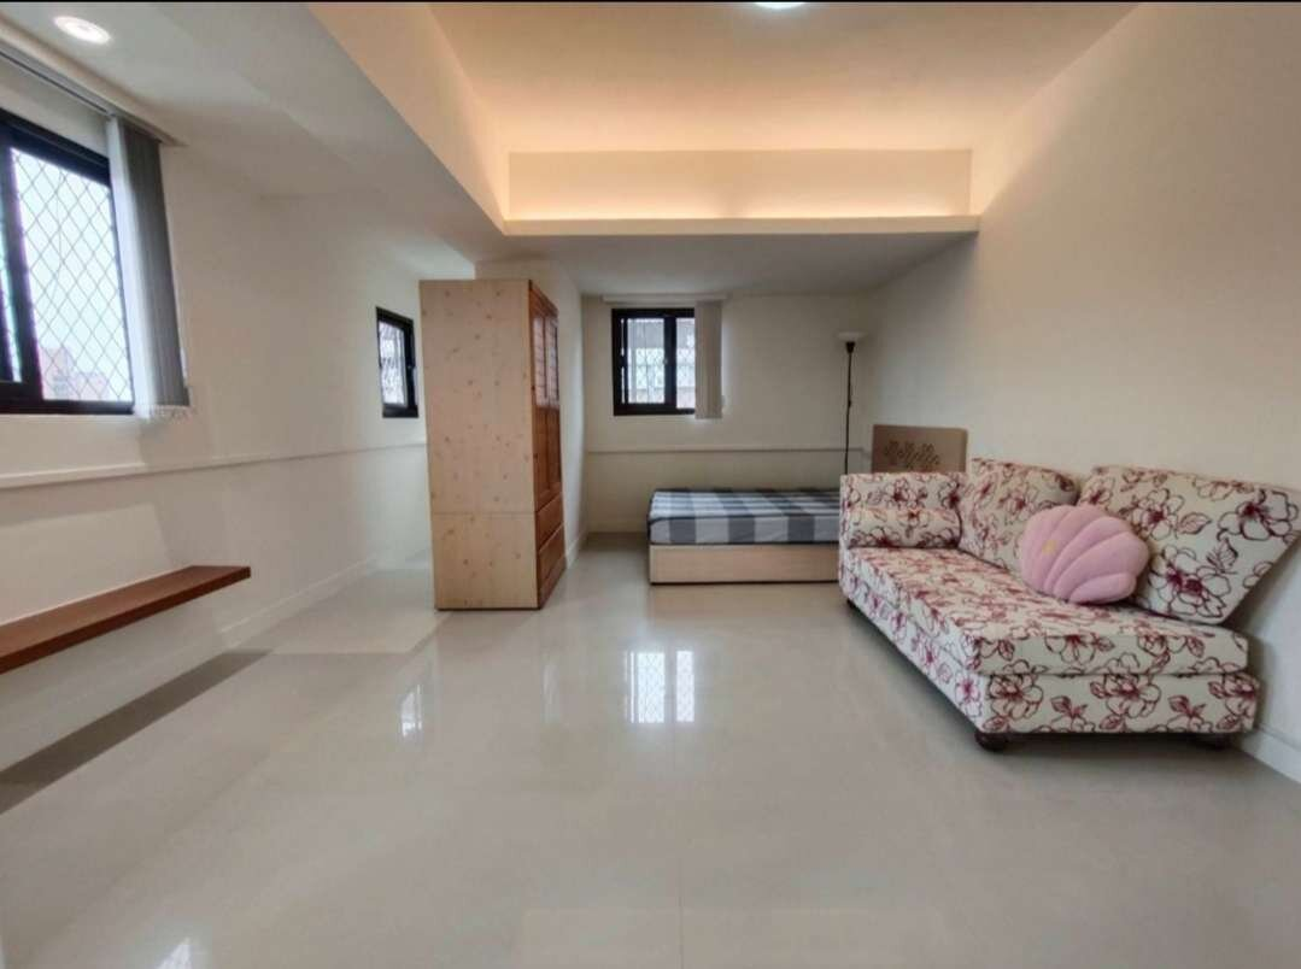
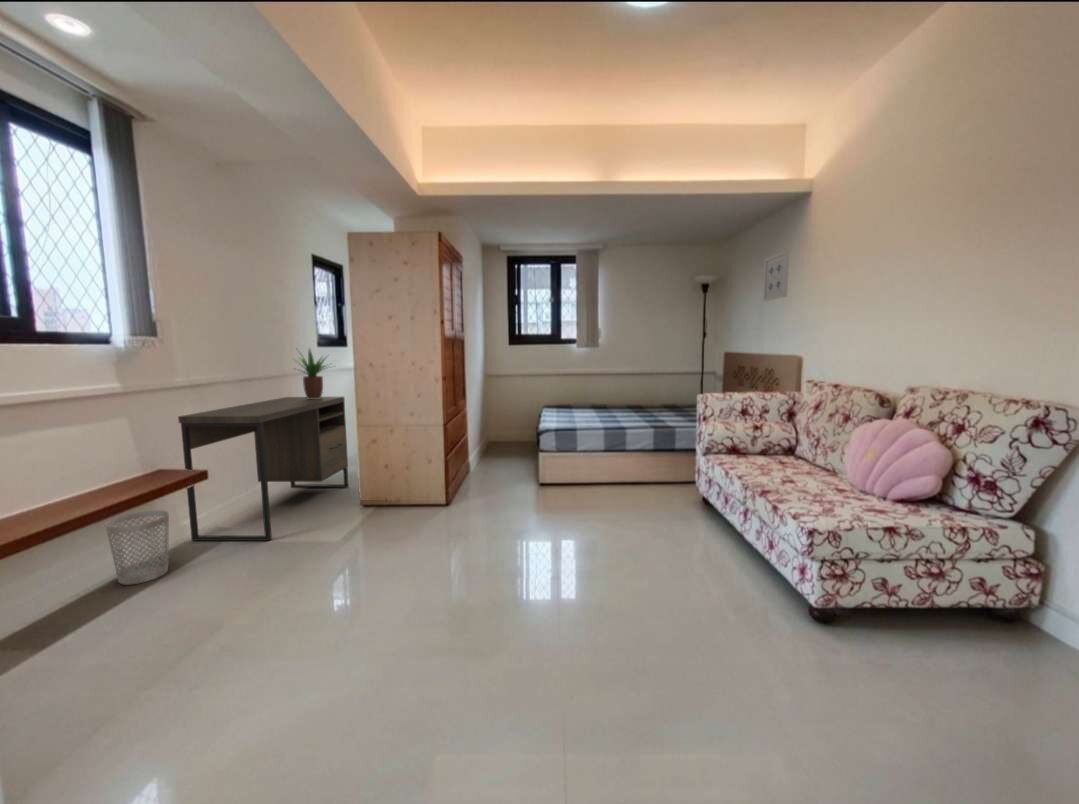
+ wastebasket [104,509,170,586]
+ potted plant [291,346,336,399]
+ wall art [762,250,790,302]
+ desk [177,396,349,542]
